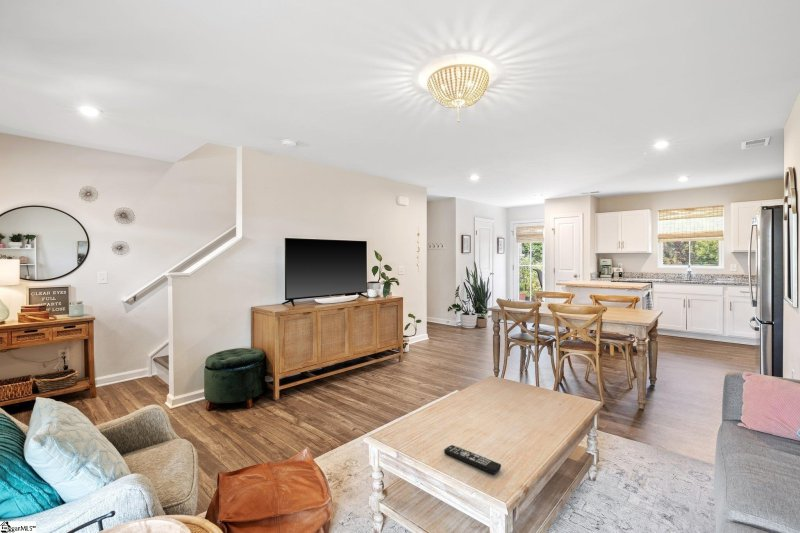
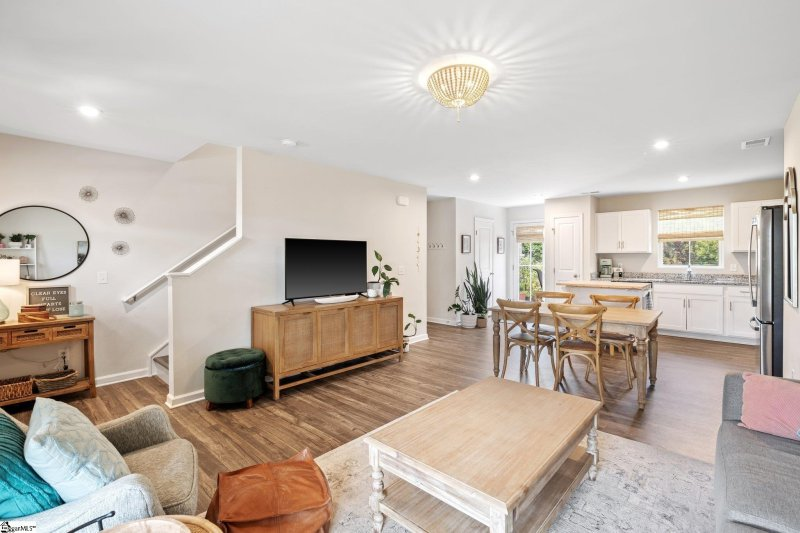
- remote control [443,444,502,475]
